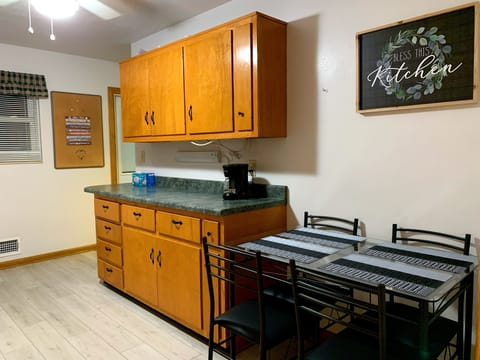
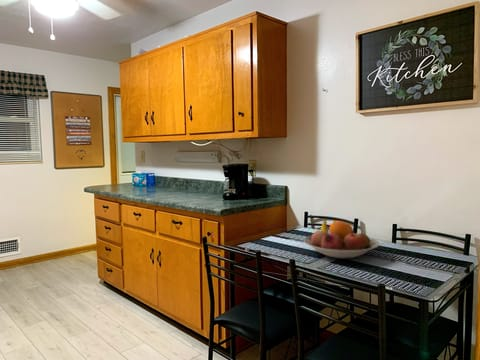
+ fruit bowl [303,219,380,259]
